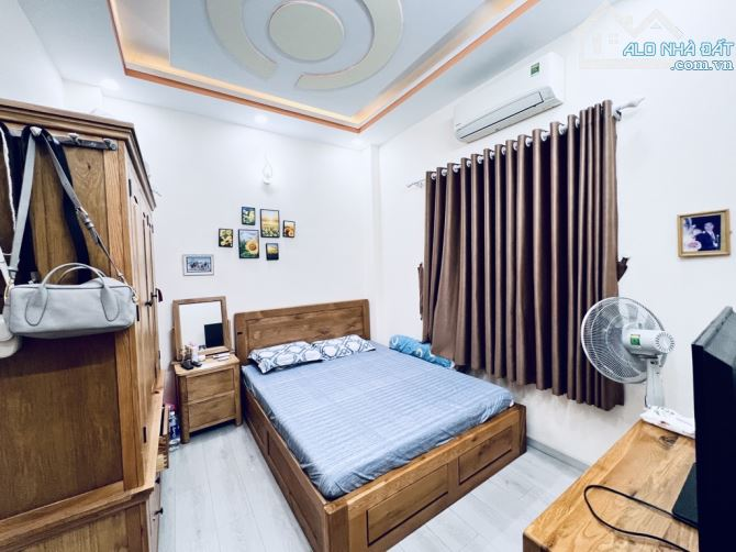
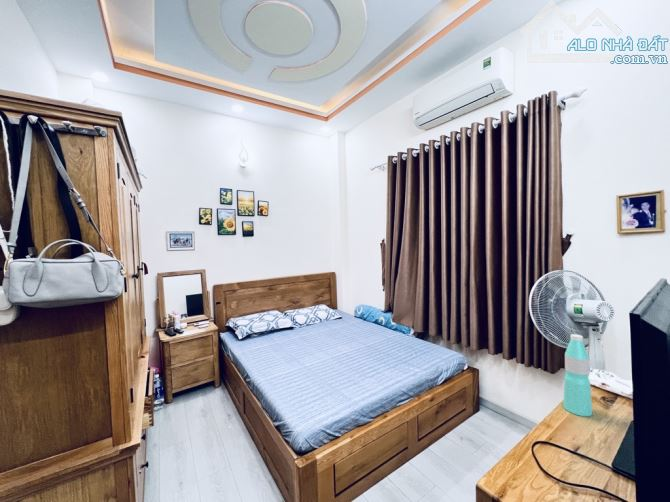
+ water bottle [562,333,593,417]
